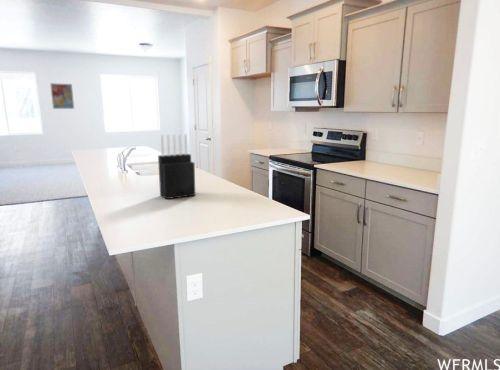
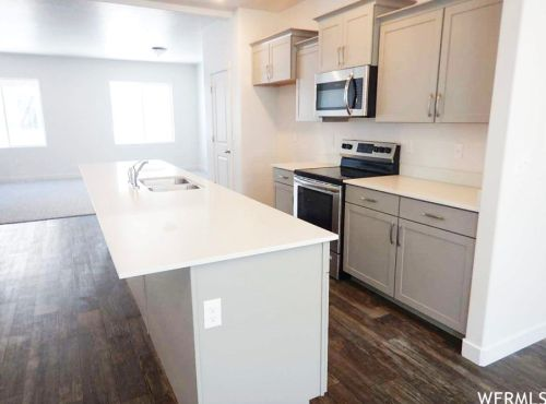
- knife block [157,133,196,200]
- wall art [49,82,75,110]
